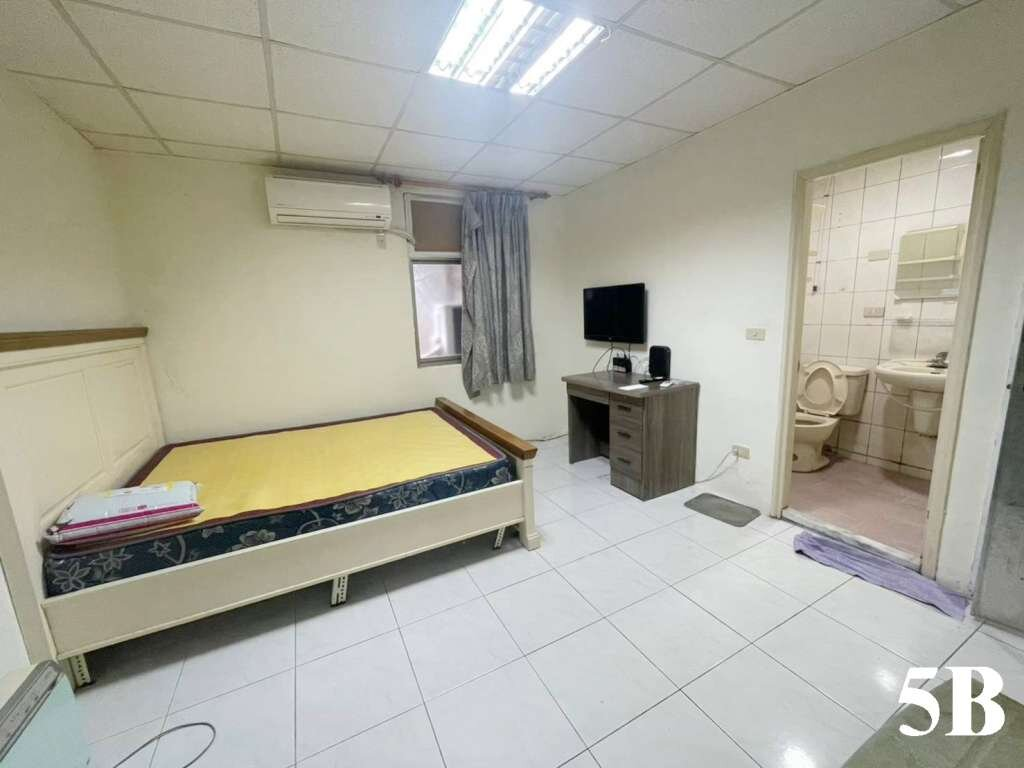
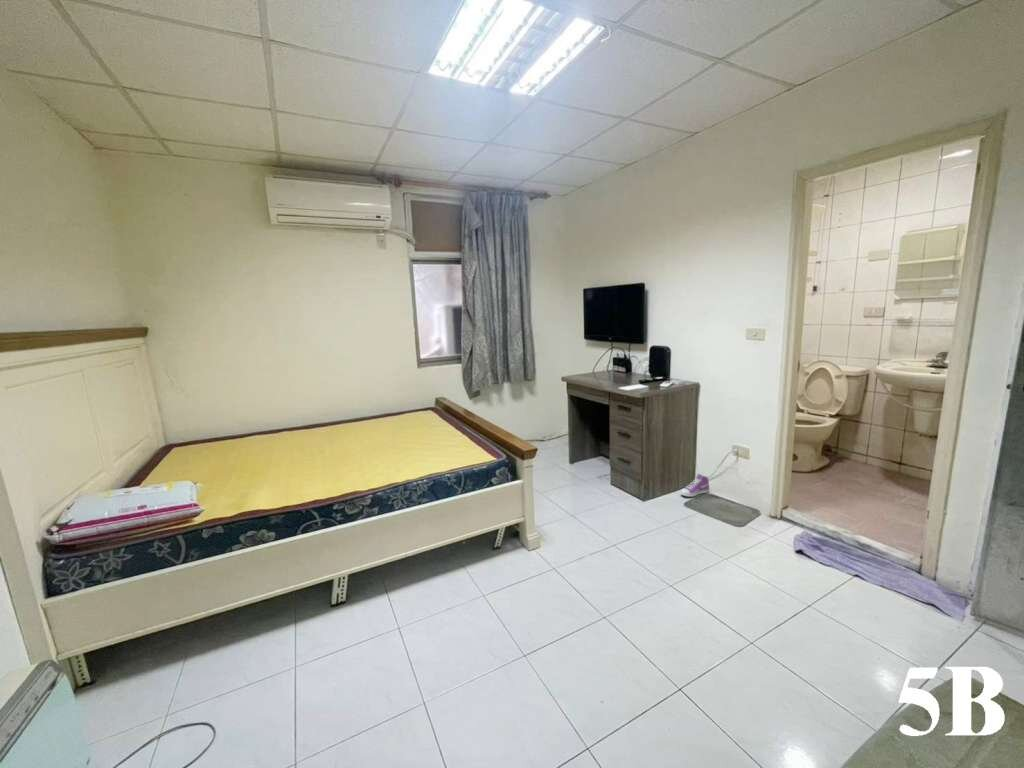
+ sneaker [679,473,710,498]
